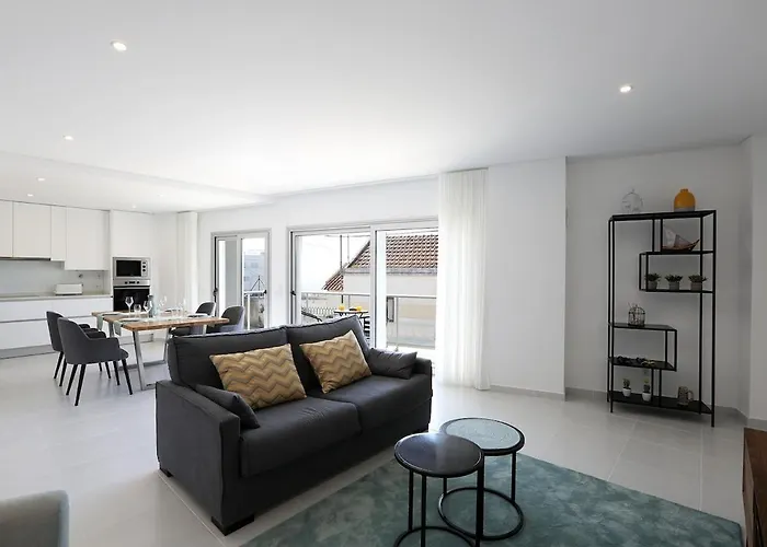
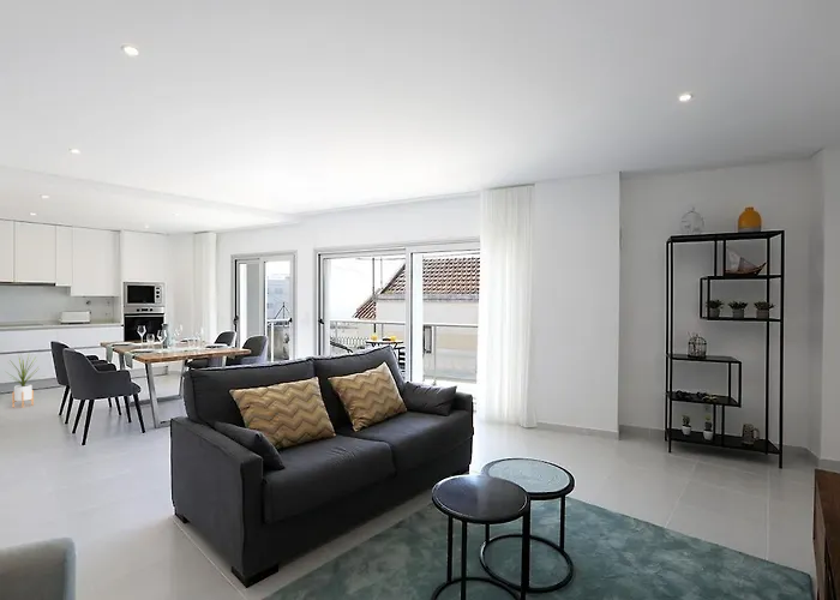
+ house plant [4,352,41,409]
